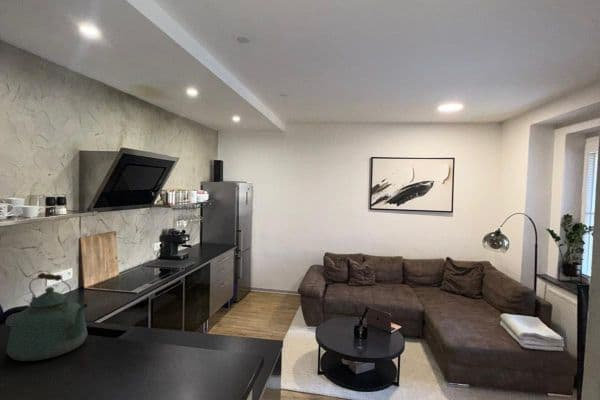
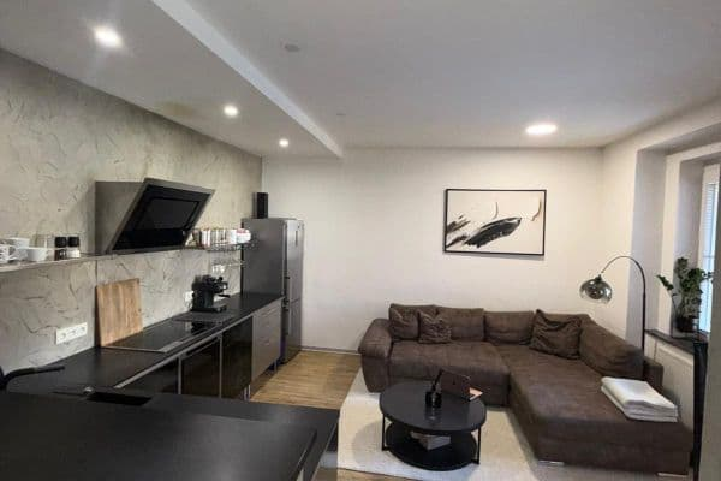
- kettle [5,272,89,362]
